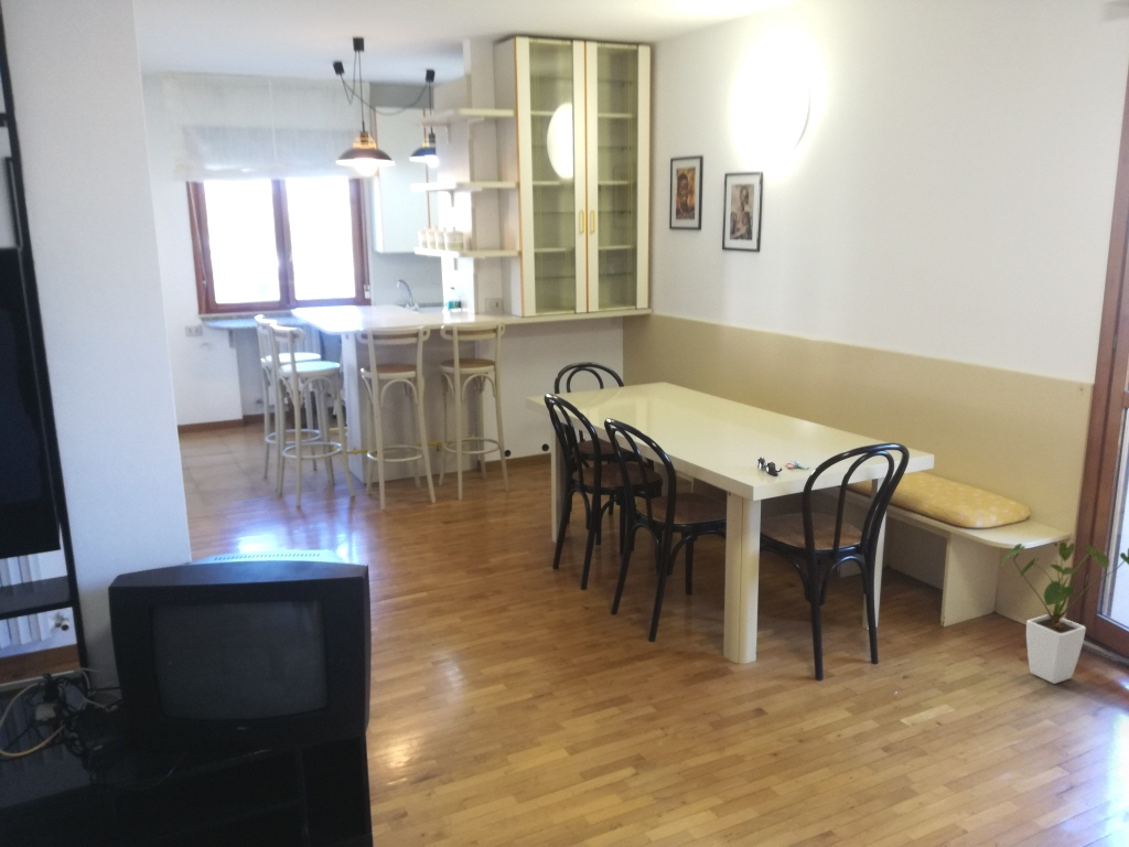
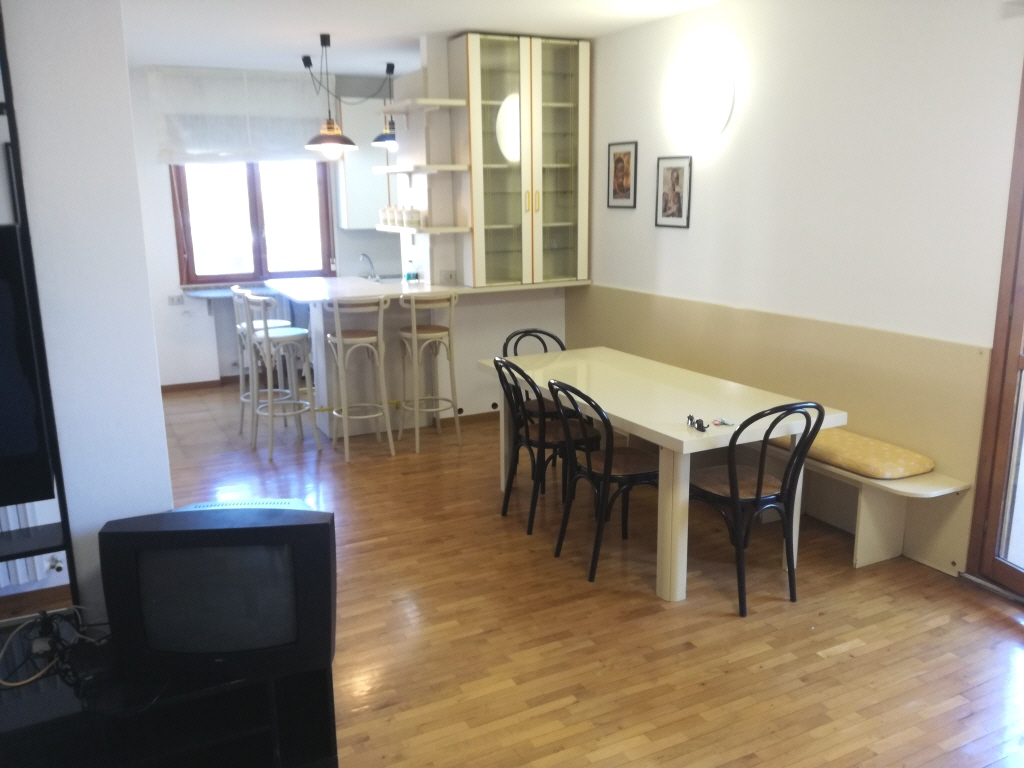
- house plant [1000,542,1129,685]
